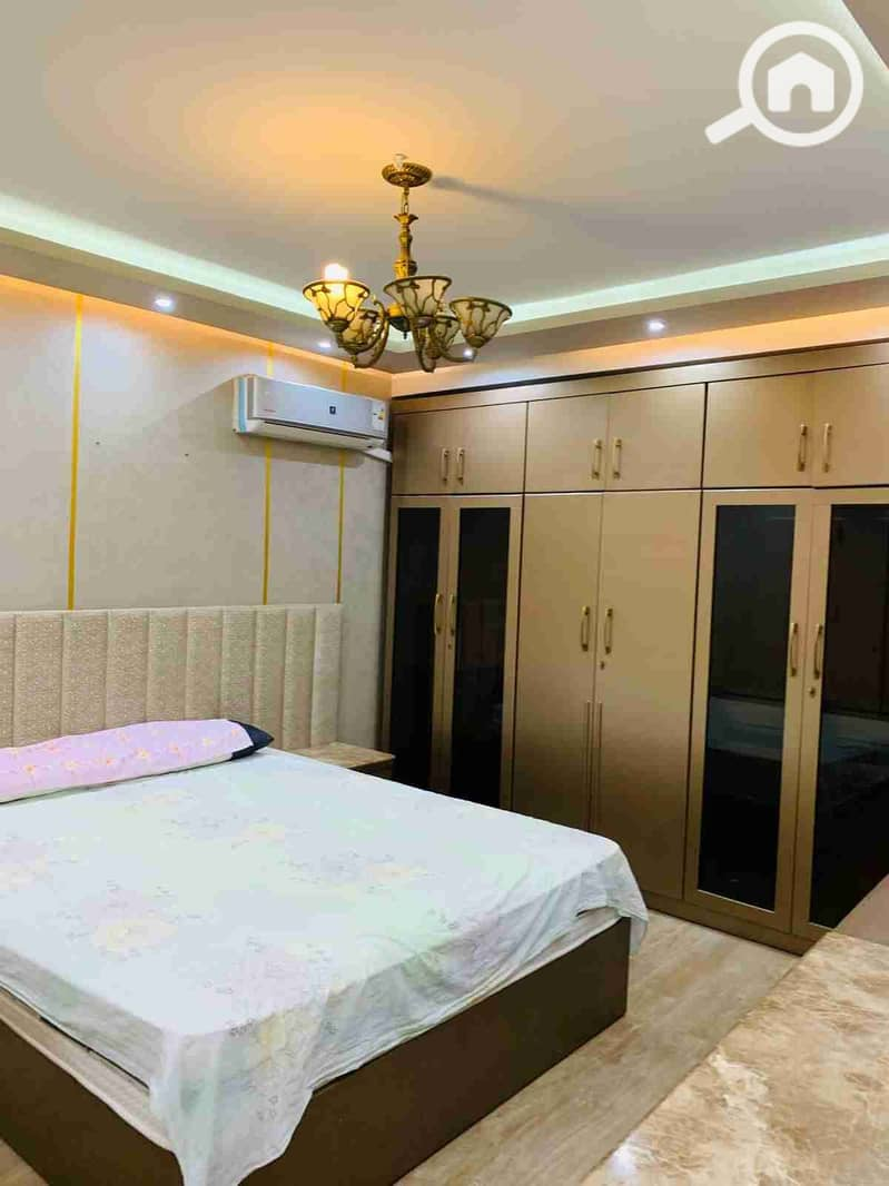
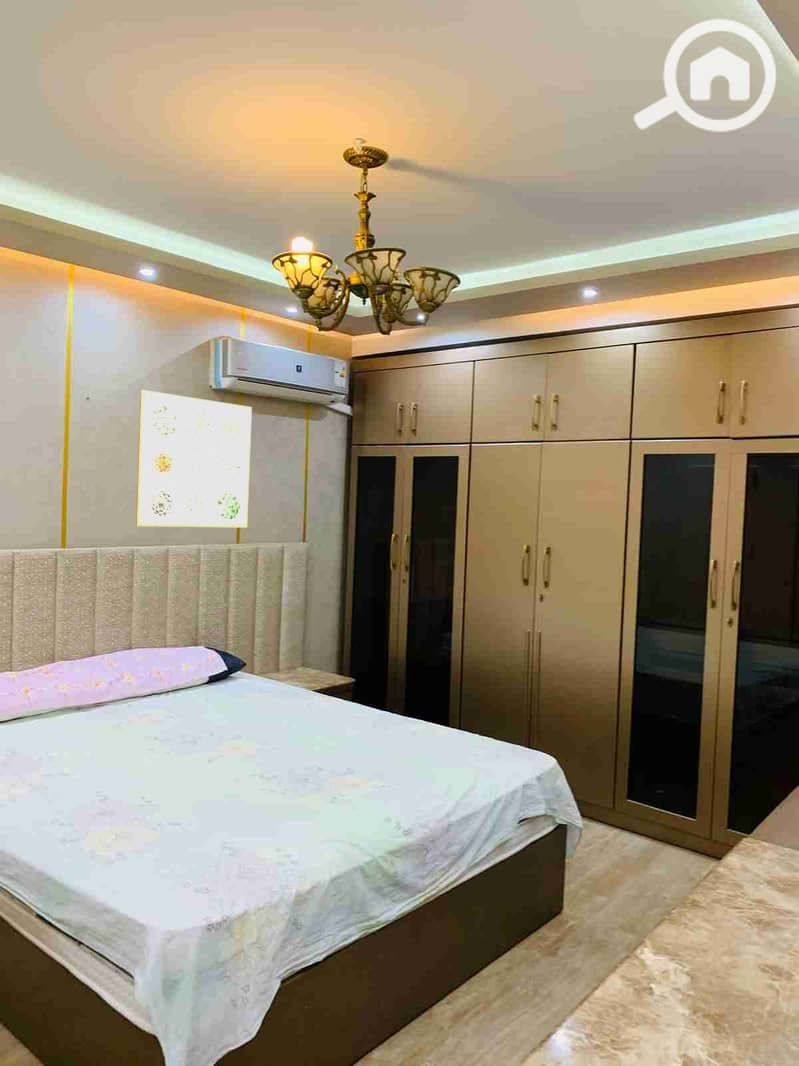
+ wall art [135,389,253,529]
